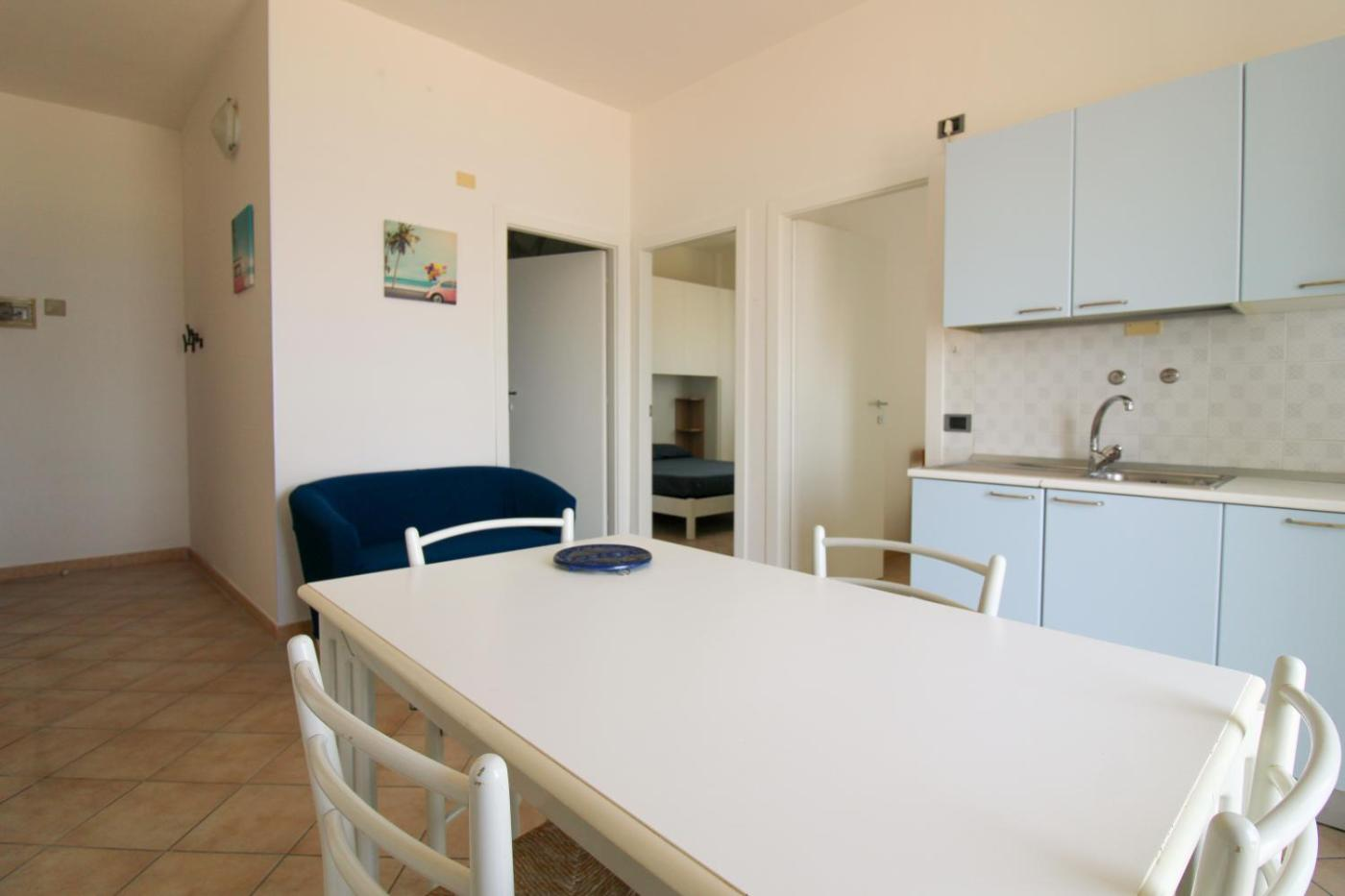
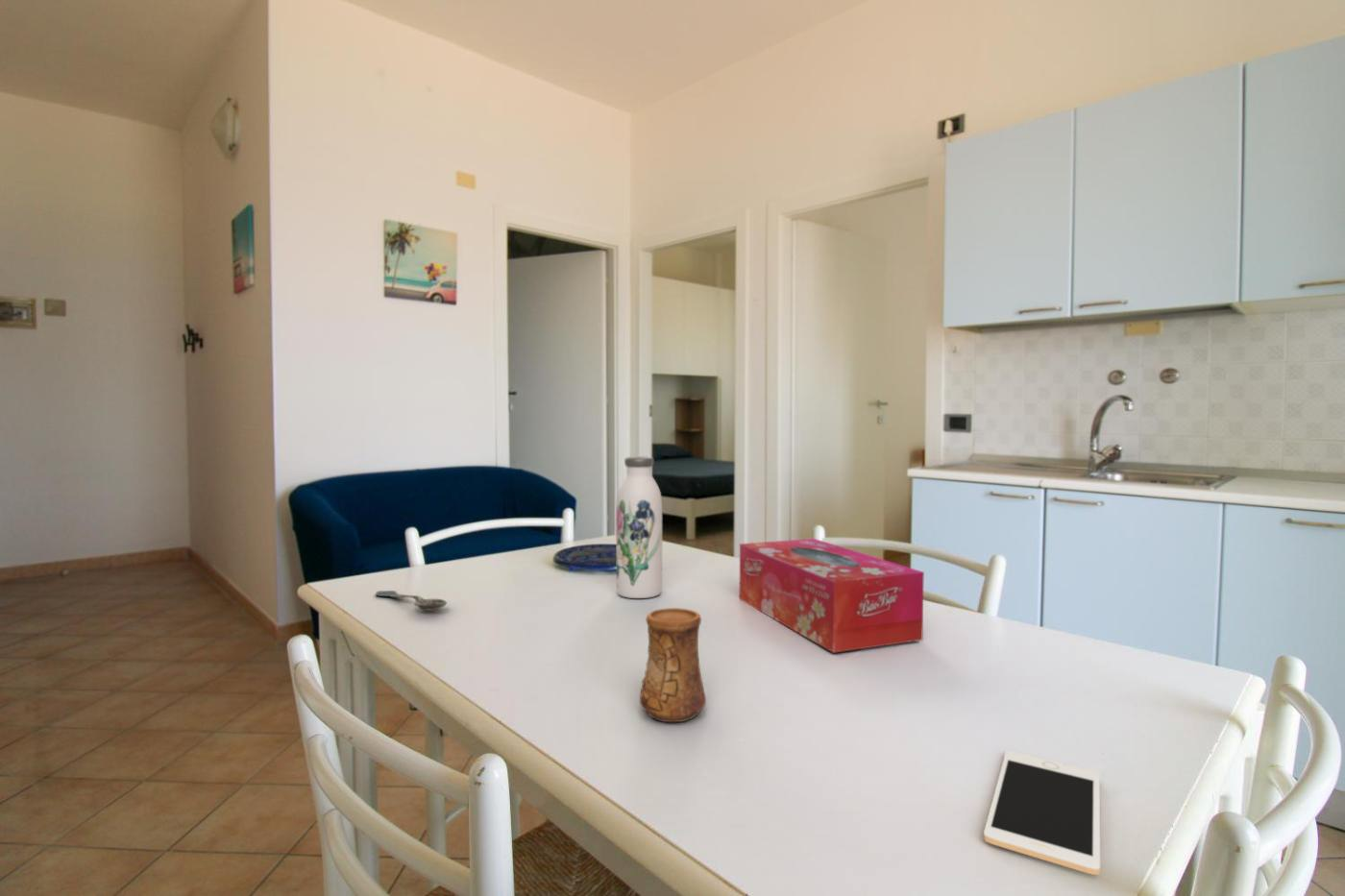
+ tissue box [739,538,925,654]
+ cup [639,607,707,723]
+ spoon [375,590,448,612]
+ water bottle [615,455,663,599]
+ cell phone [983,750,1101,876]
